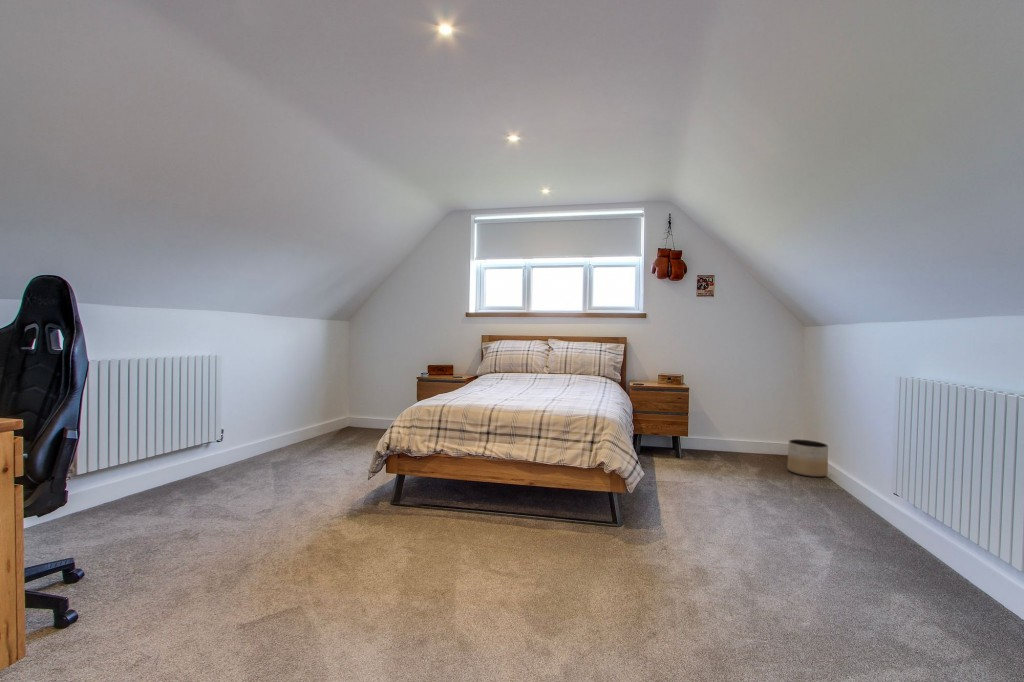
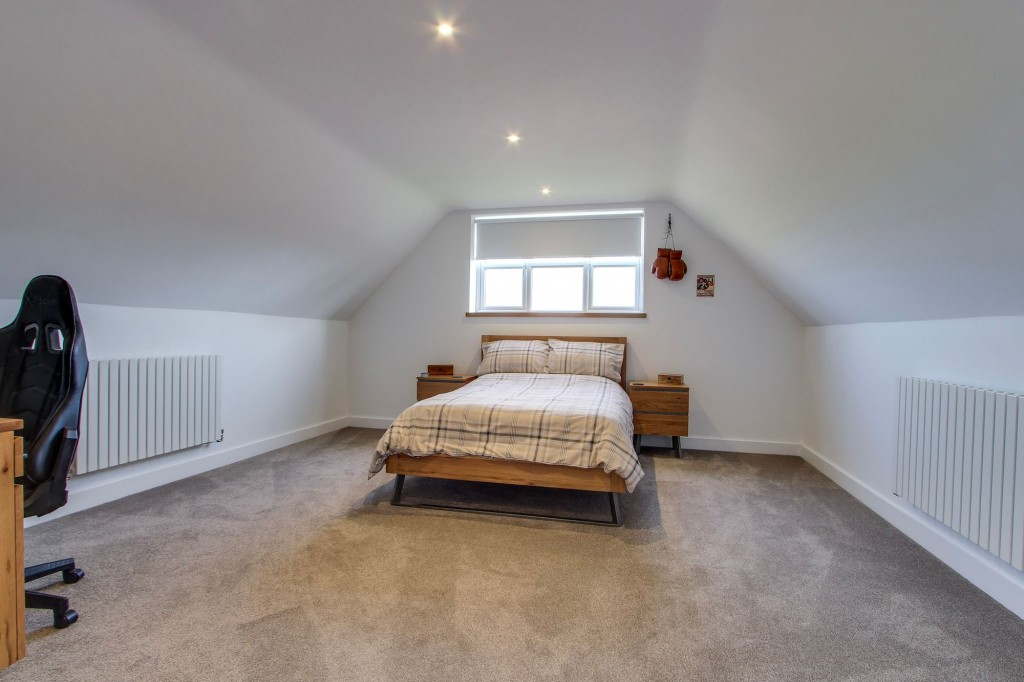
- planter [786,438,829,478]
